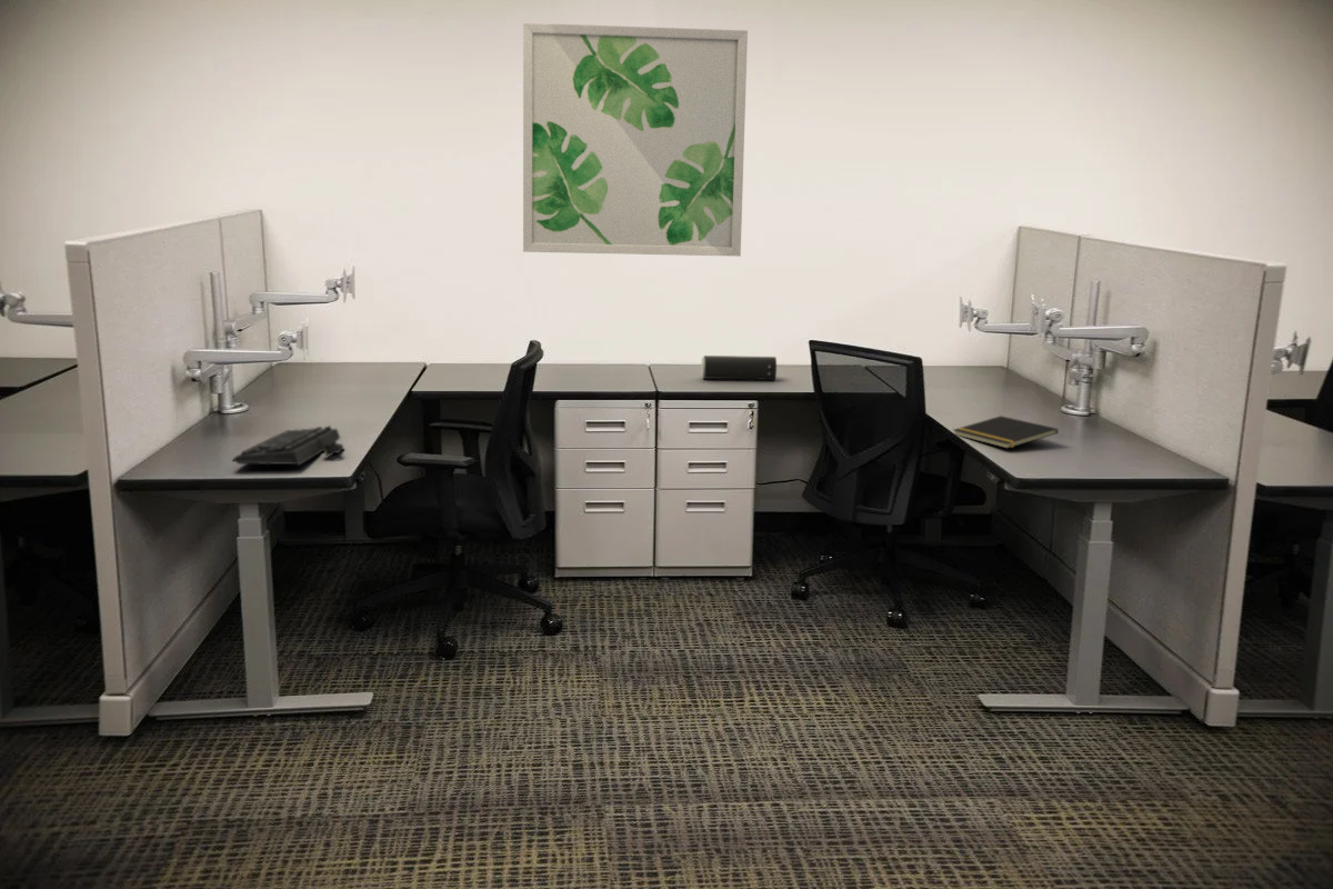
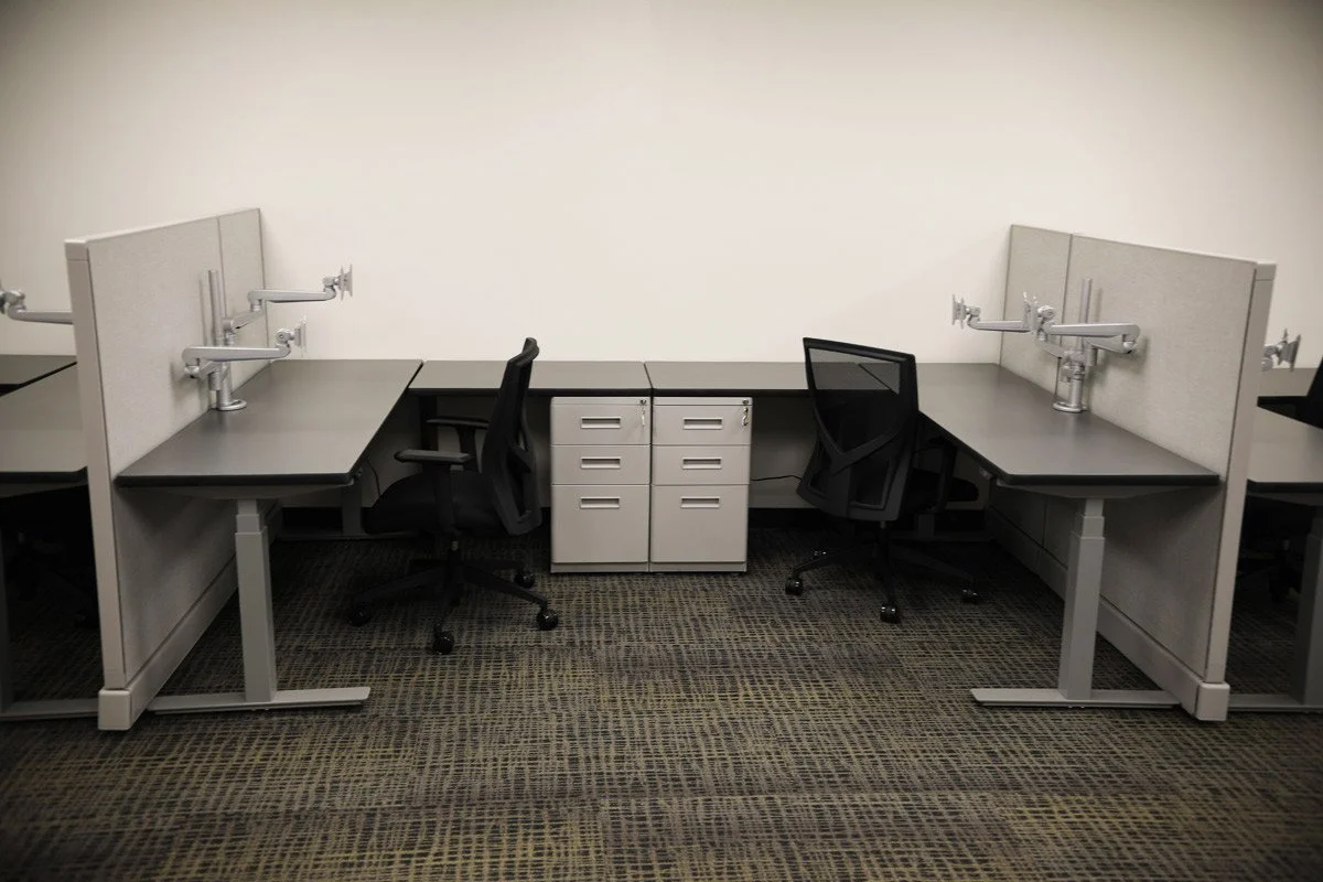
- speaker [700,354,778,381]
- keyboard [231,424,345,466]
- notepad [952,414,1059,450]
- wall art [522,22,749,258]
